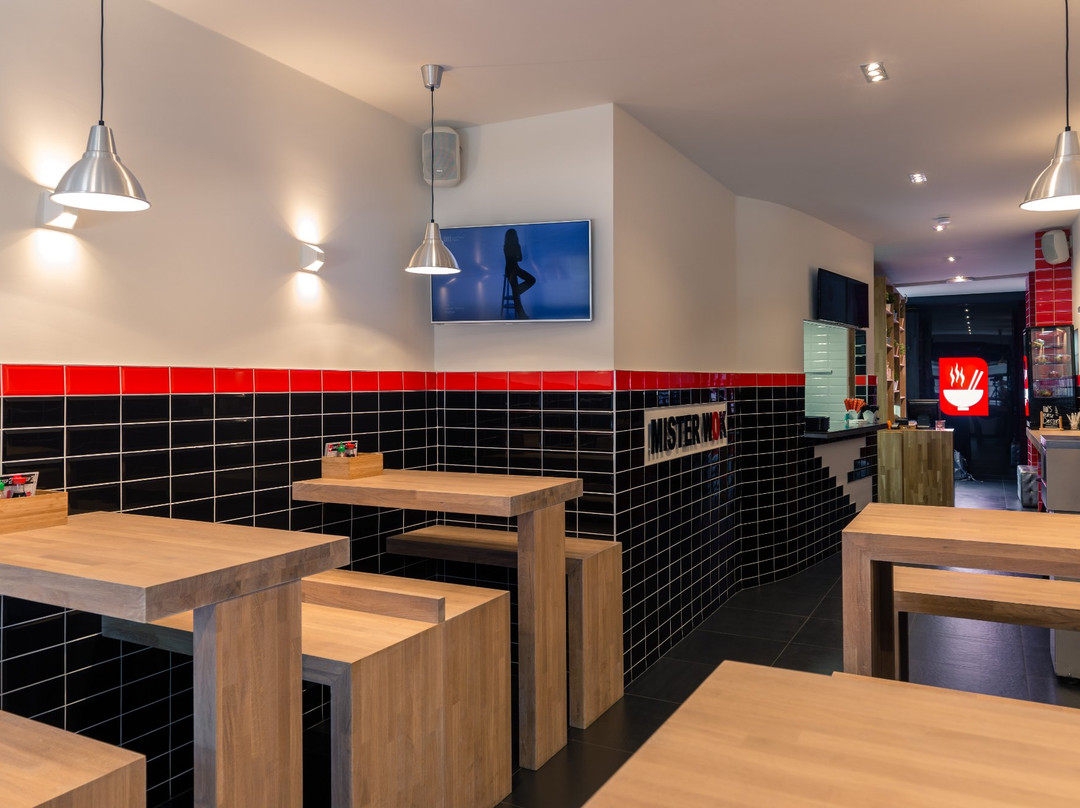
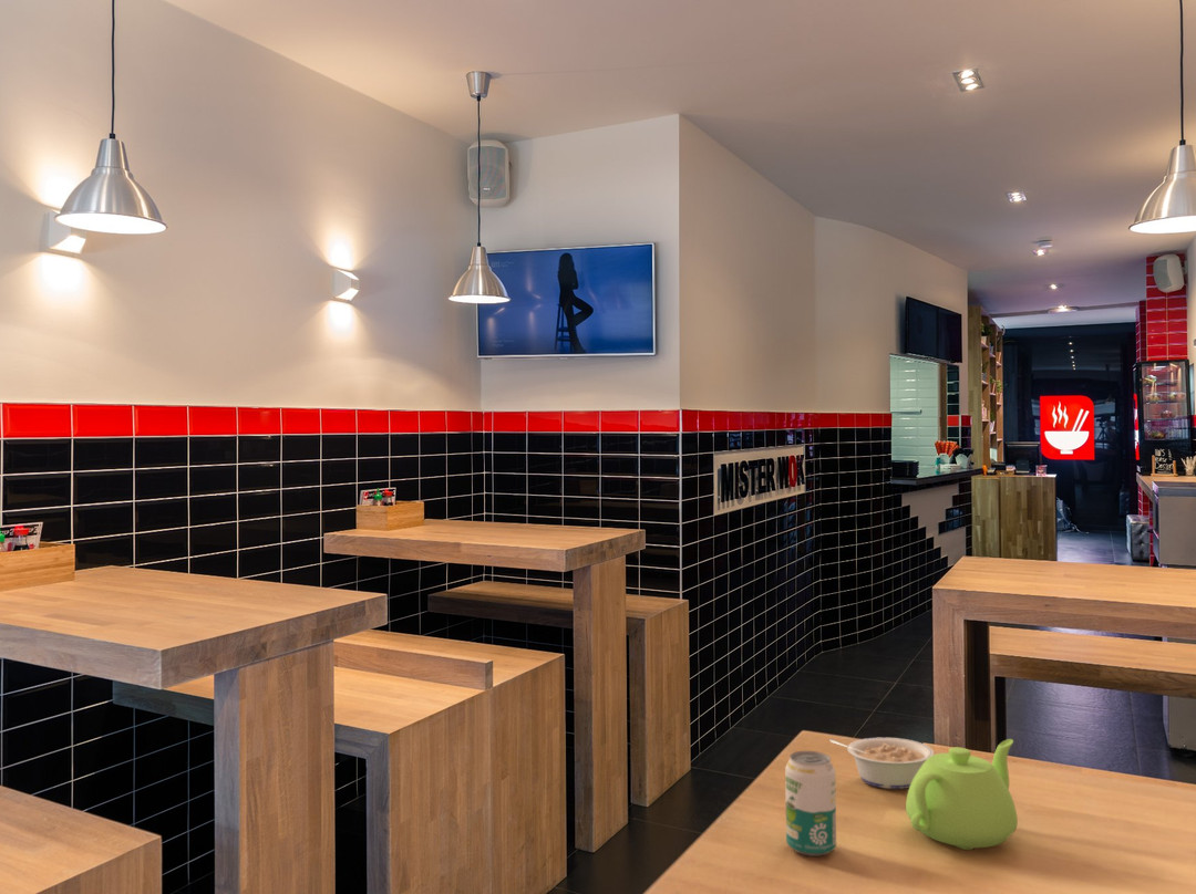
+ beverage can [784,750,837,857]
+ teapot [905,738,1019,851]
+ legume [828,737,935,790]
